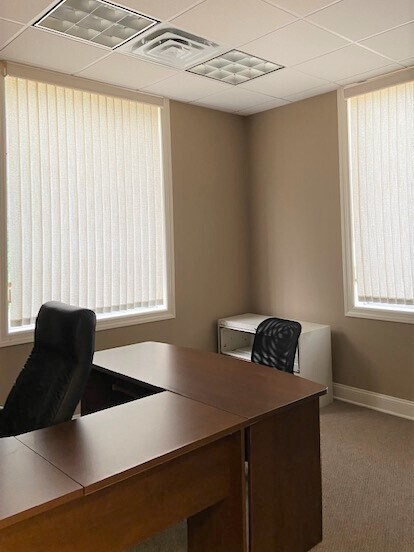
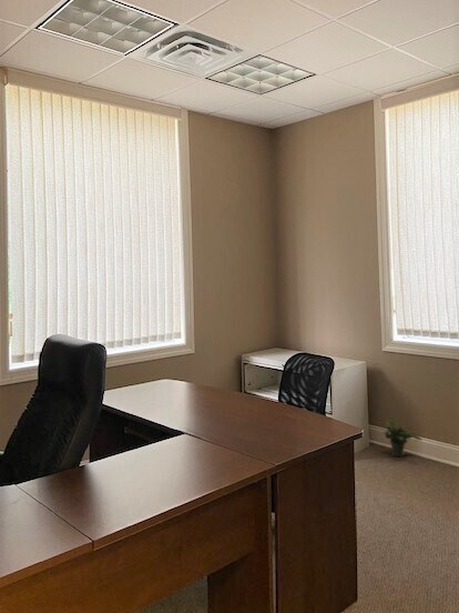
+ potted plant [381,416,424,458]
